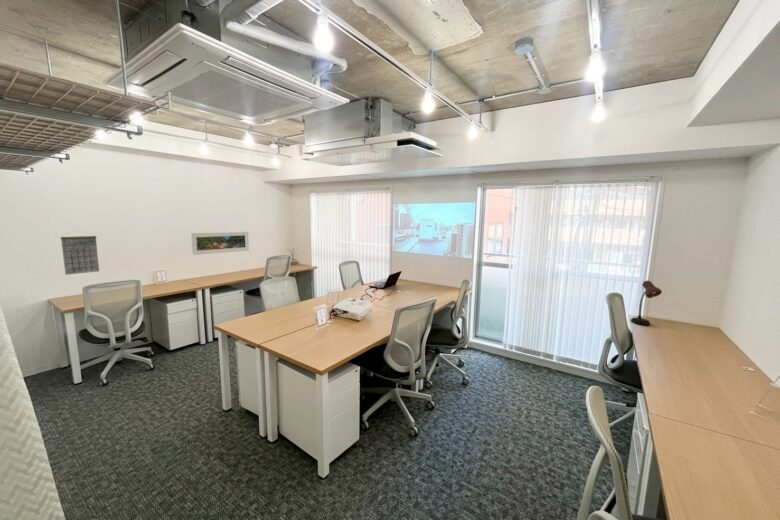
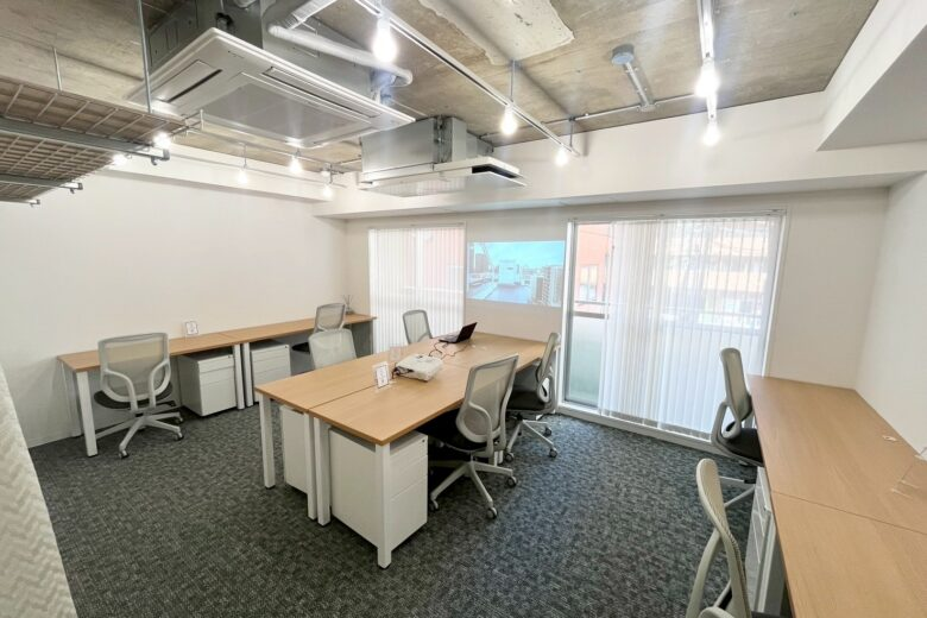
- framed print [190,231,250,256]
- desk lamp [630,280,663,326]
- calendar [60,228,100,276]
